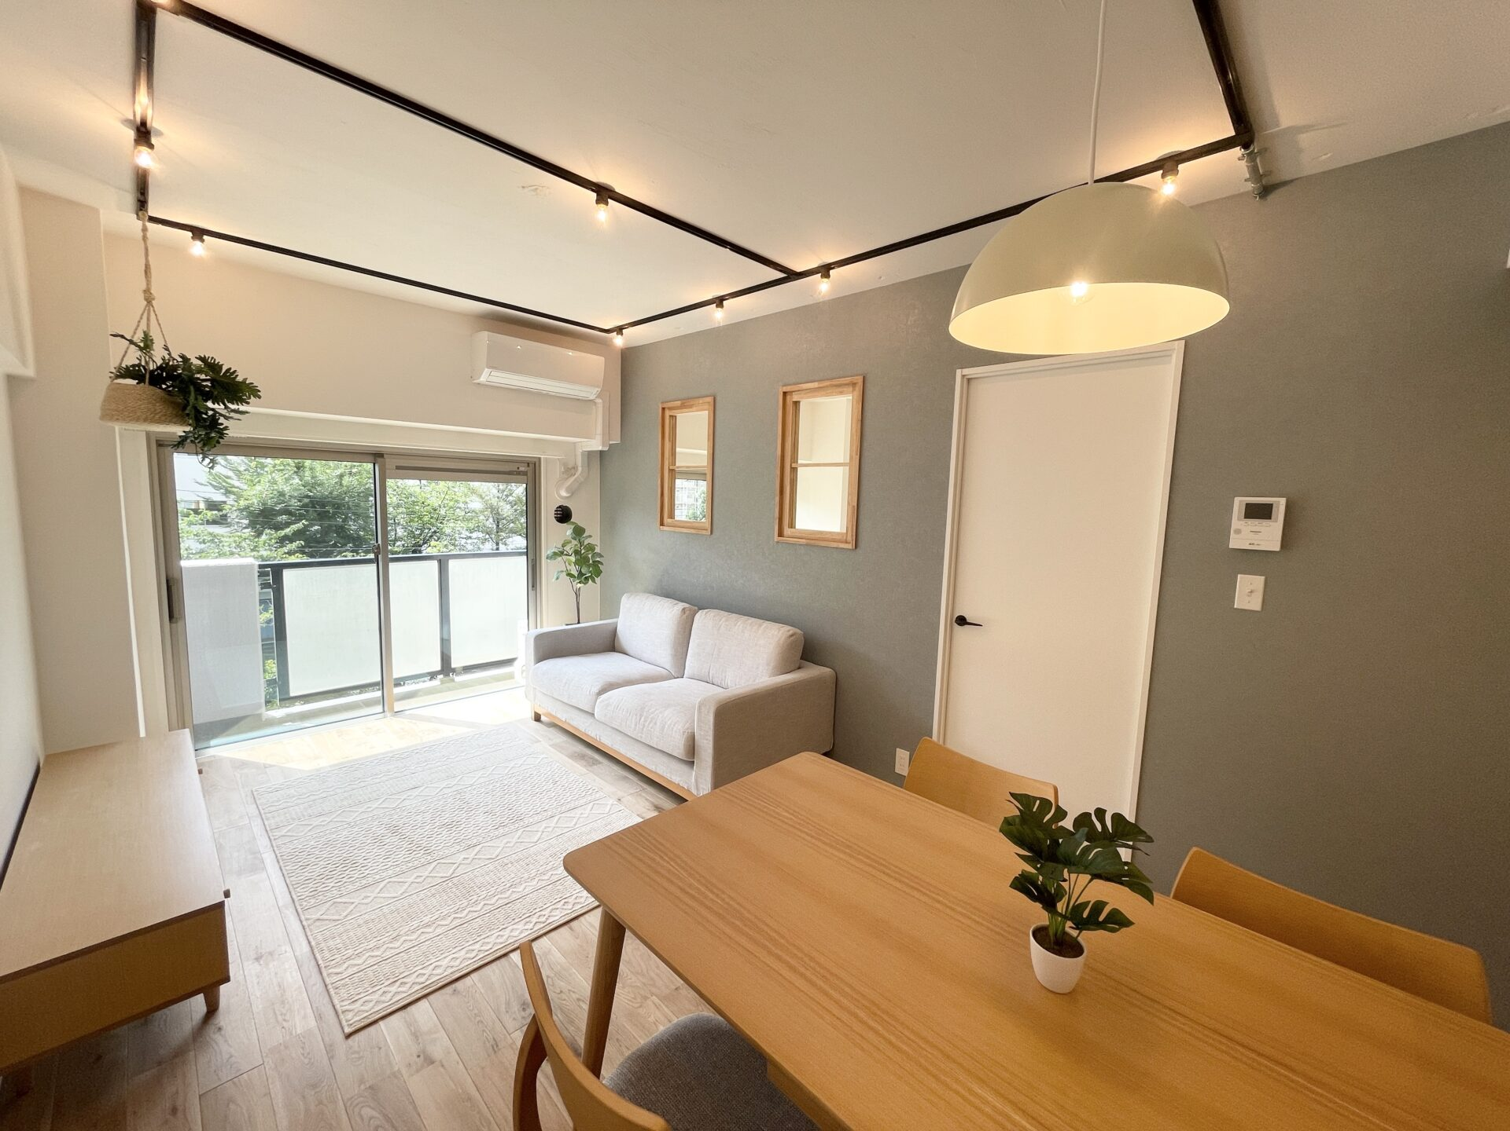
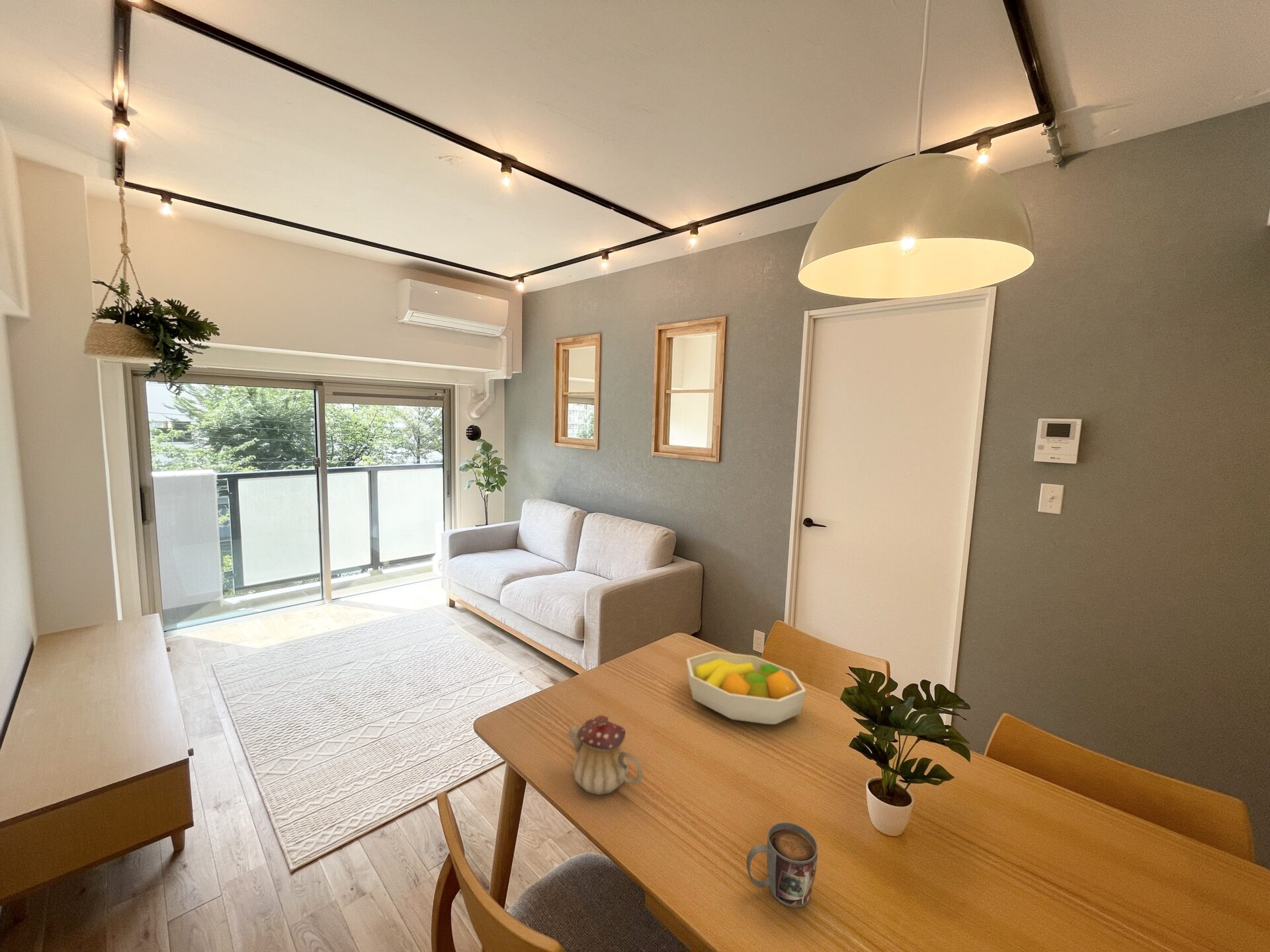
+ mug [746,822,818,908]
+ teapot [566,715,644,796]
+ fruit bowl [686,651,807,725]
